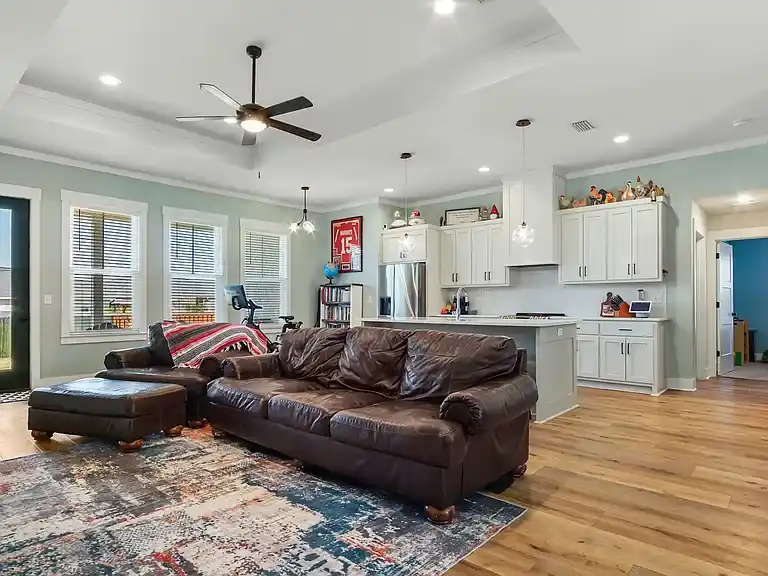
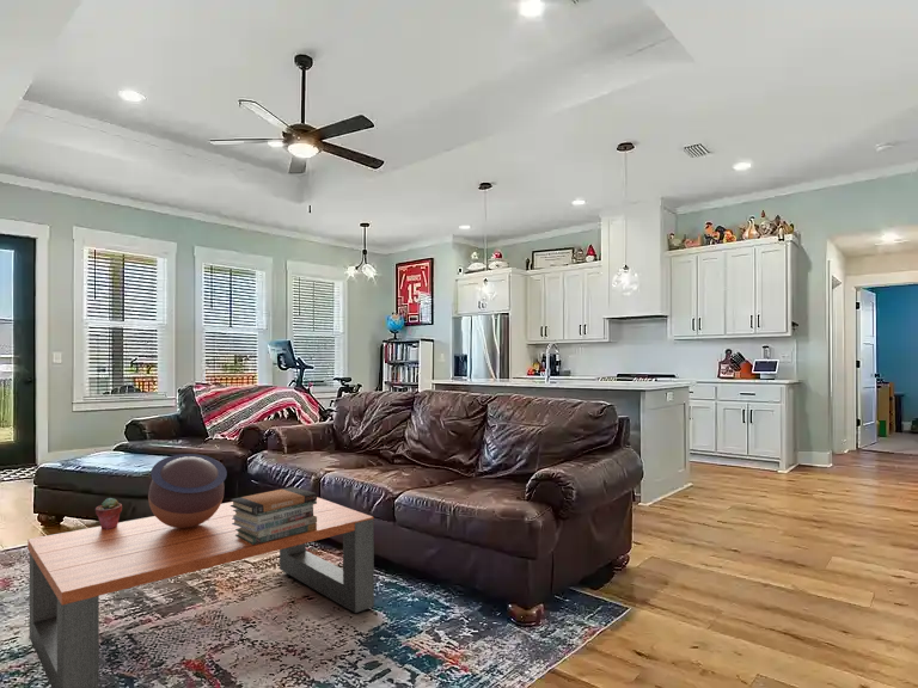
+ book stack [230,486,318,545]
+ coffee table [26,496,375,688]
+ potted succulent [94,497,123,529]
+ decorative bowl [147,453,228,528]
